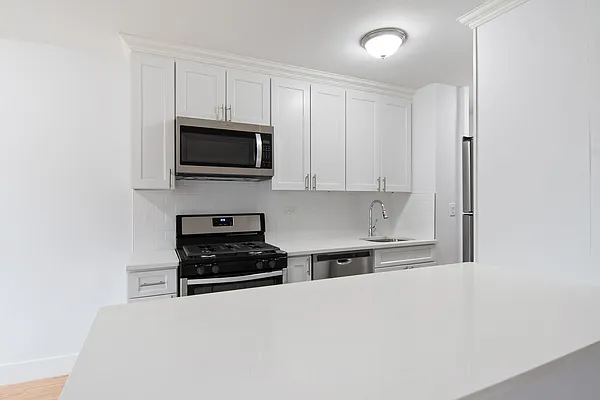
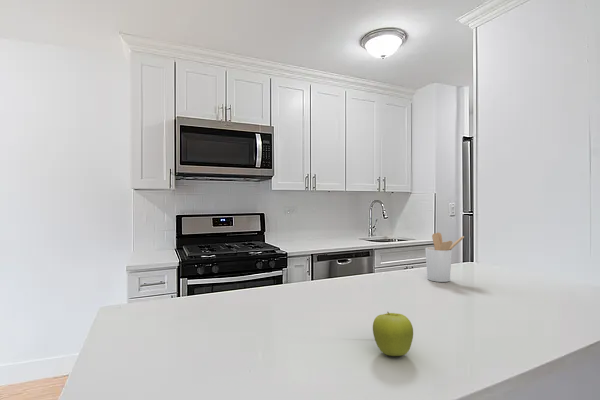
+ fruit [372,311,414,357]
+ utensil holder [424,232,465,283]
